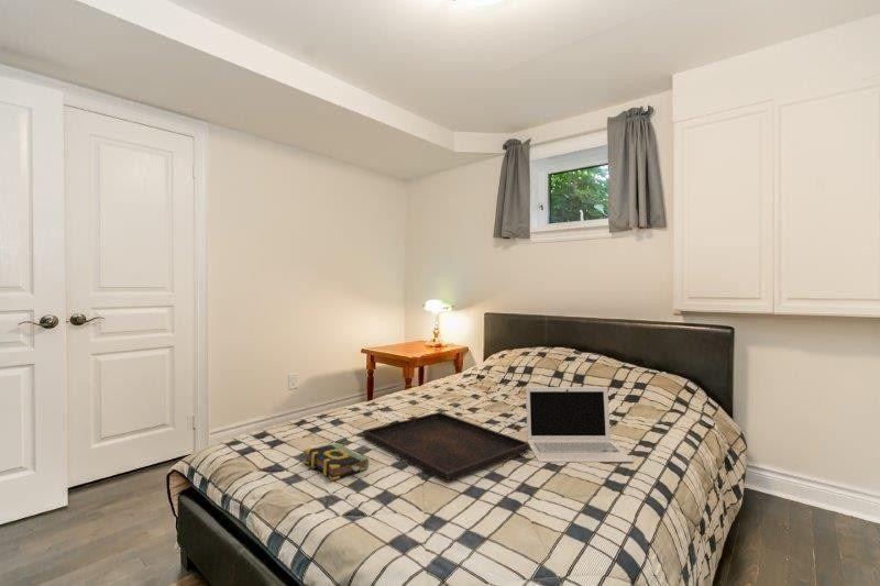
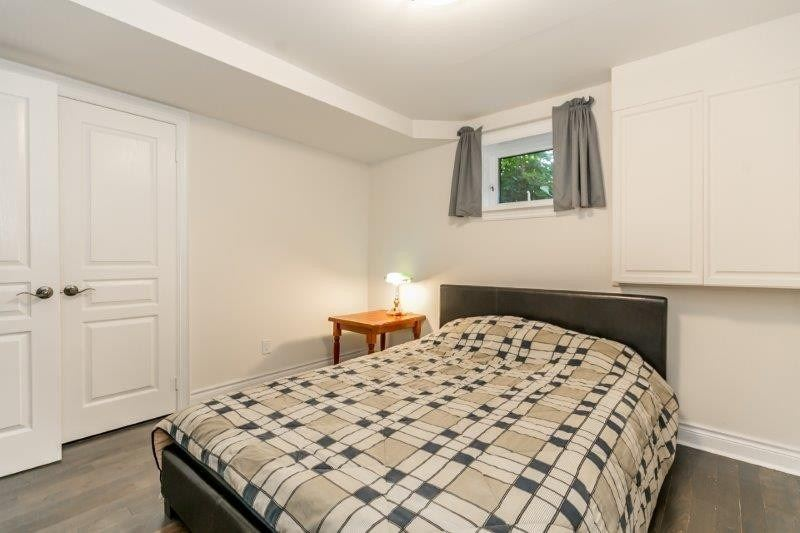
- laptop [525,386,635,463]
- serving tray [362,411,530,484]
- book [302,442,370,482]
